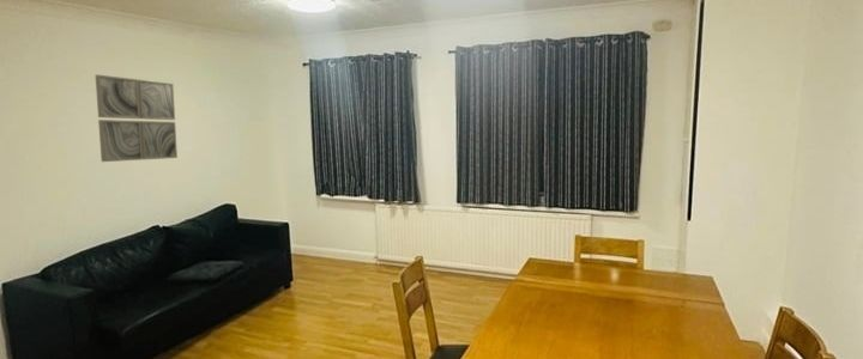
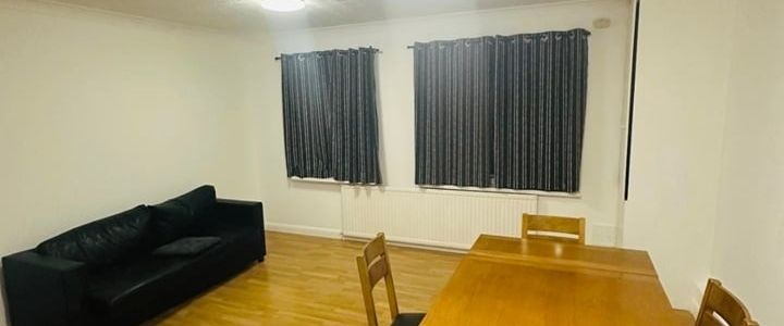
- wall art [95,73,179,163]
